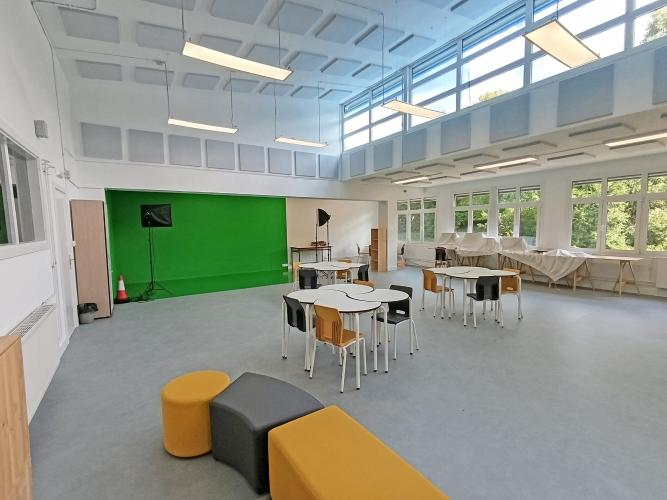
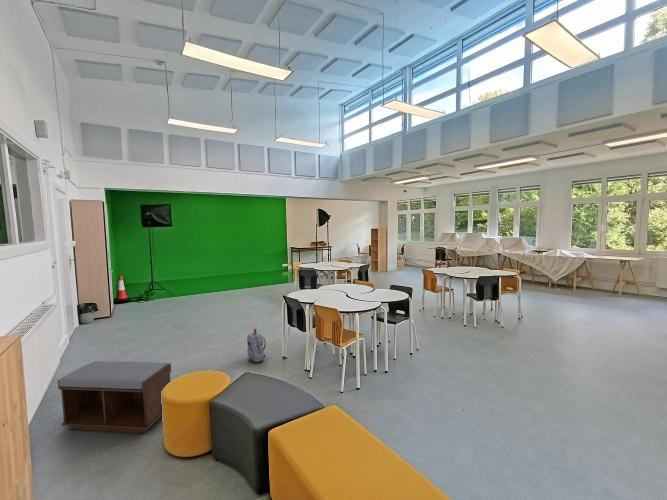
+ bench [57,360,172,434]
+ backpack [246,327,267,363]
